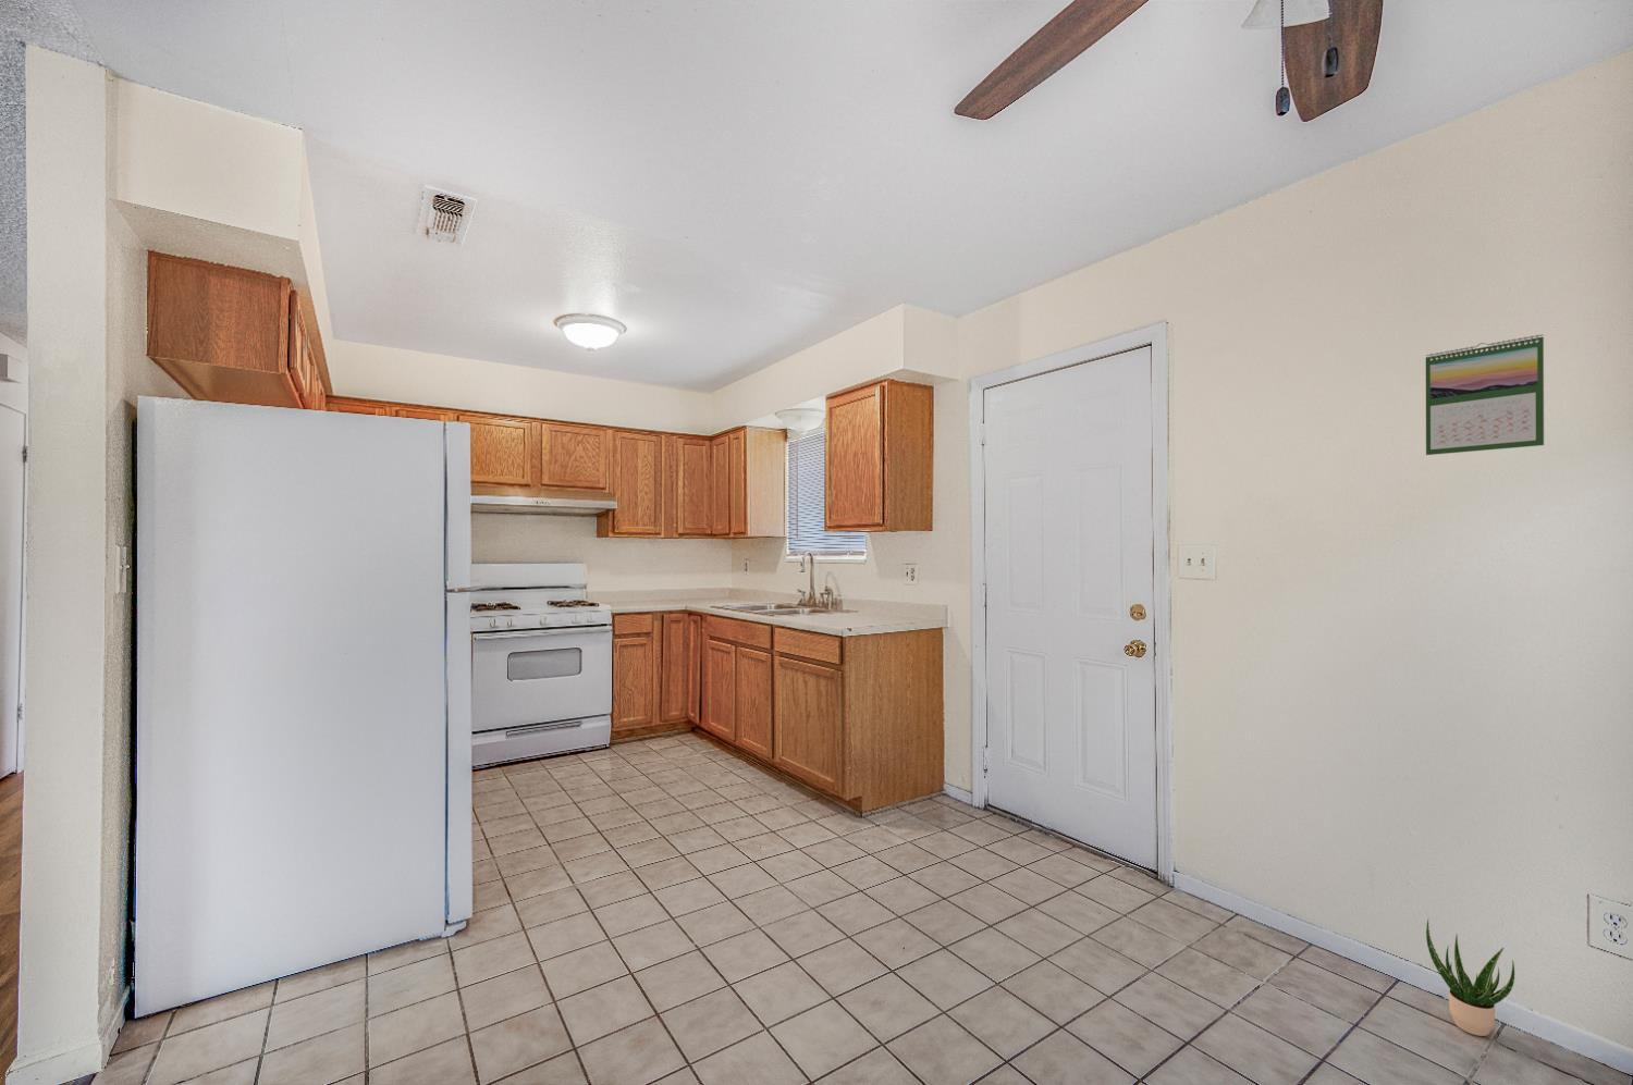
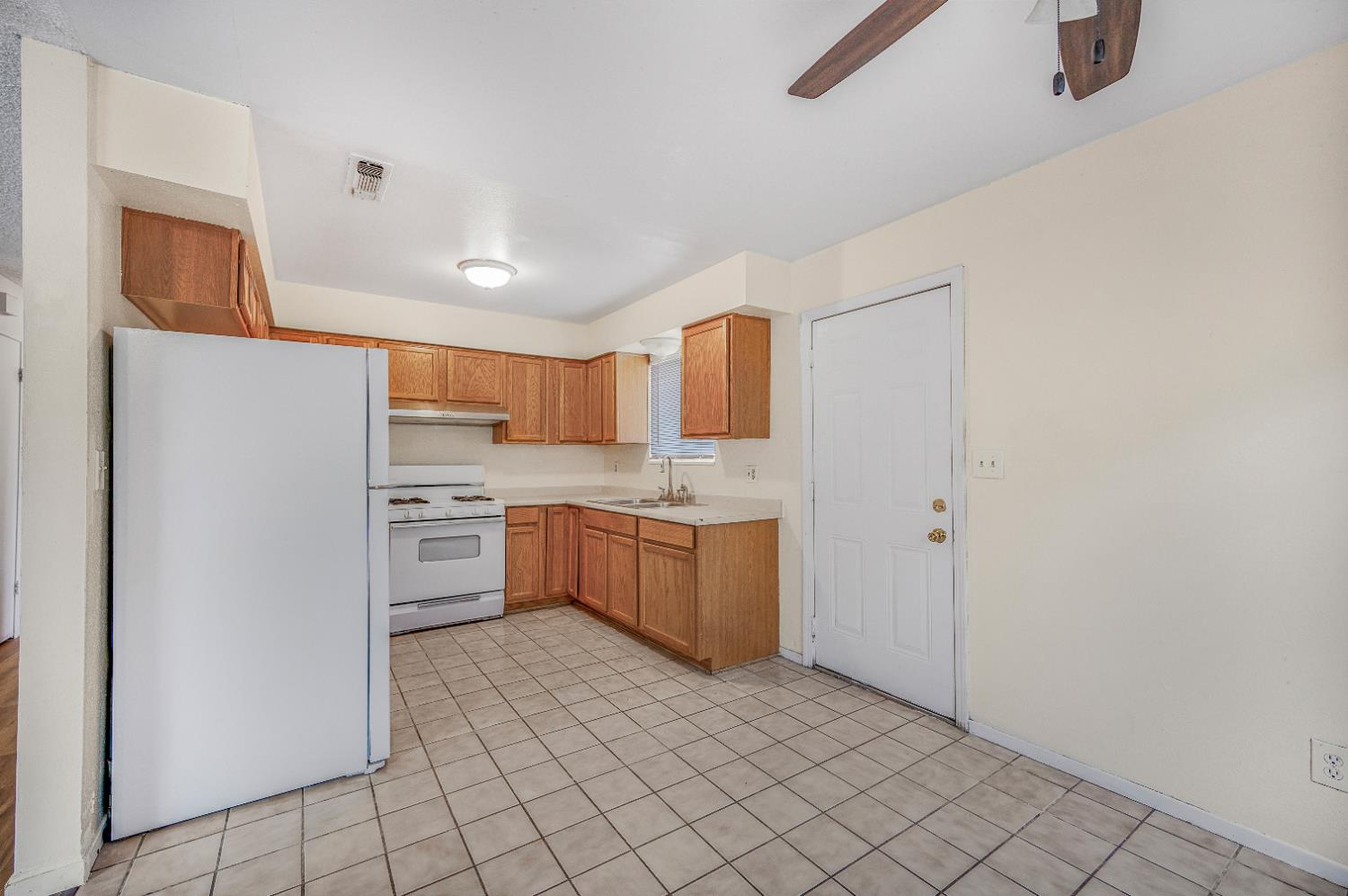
- potted plant [1425,918,1515,1037]
- calendar [1425,333,1545,457]
